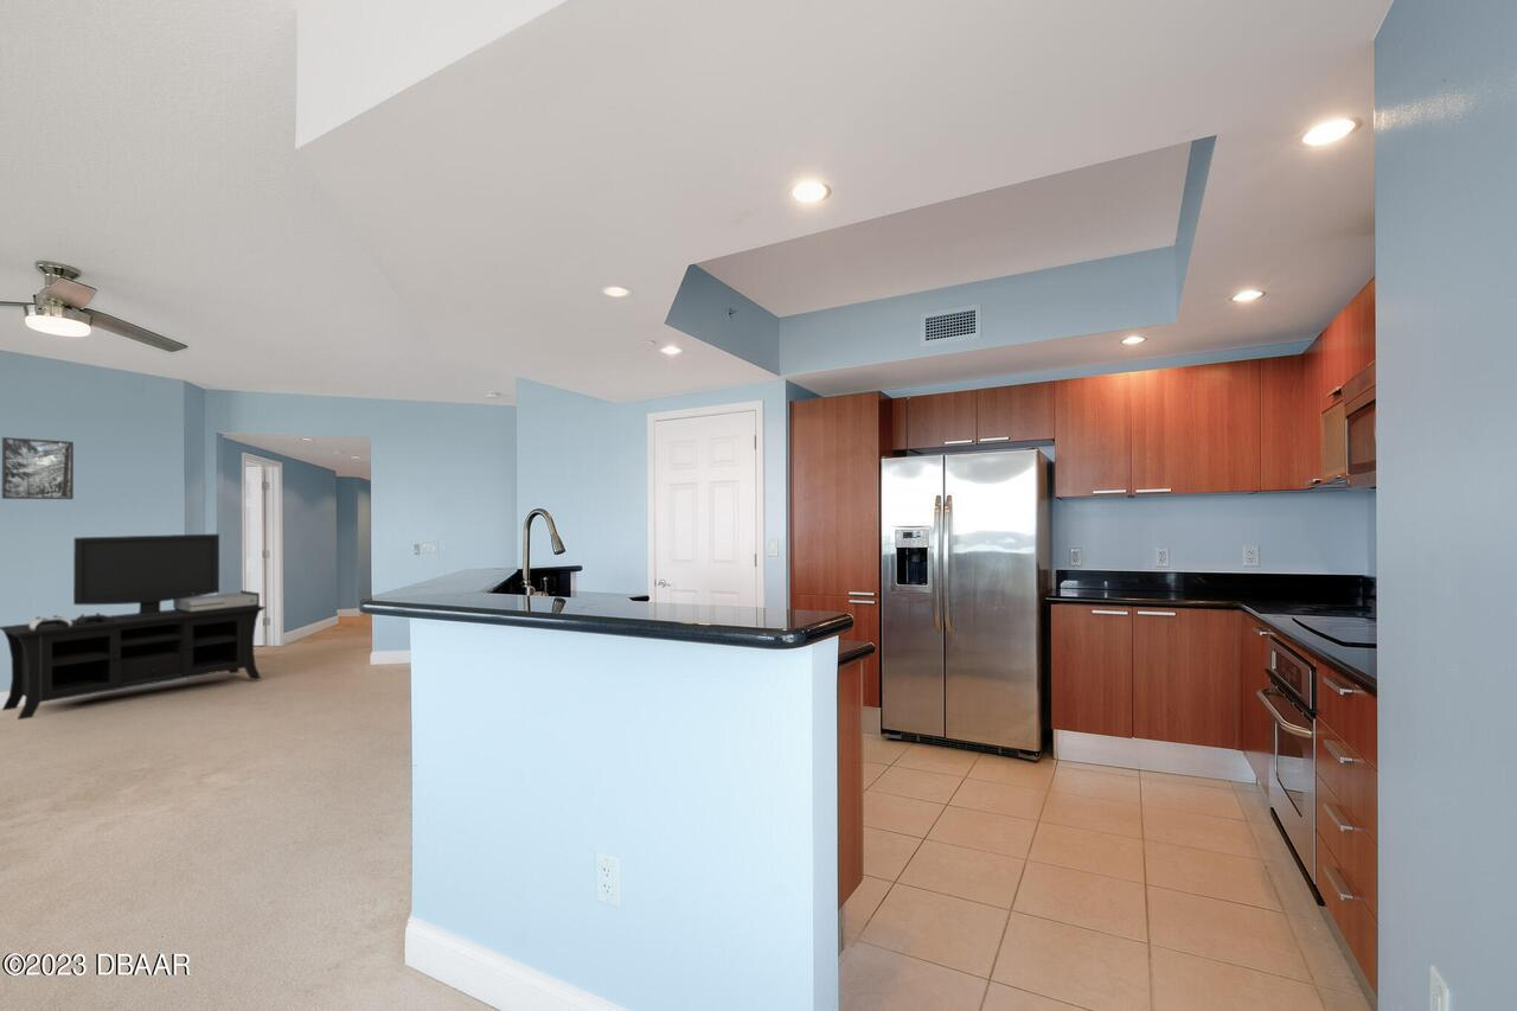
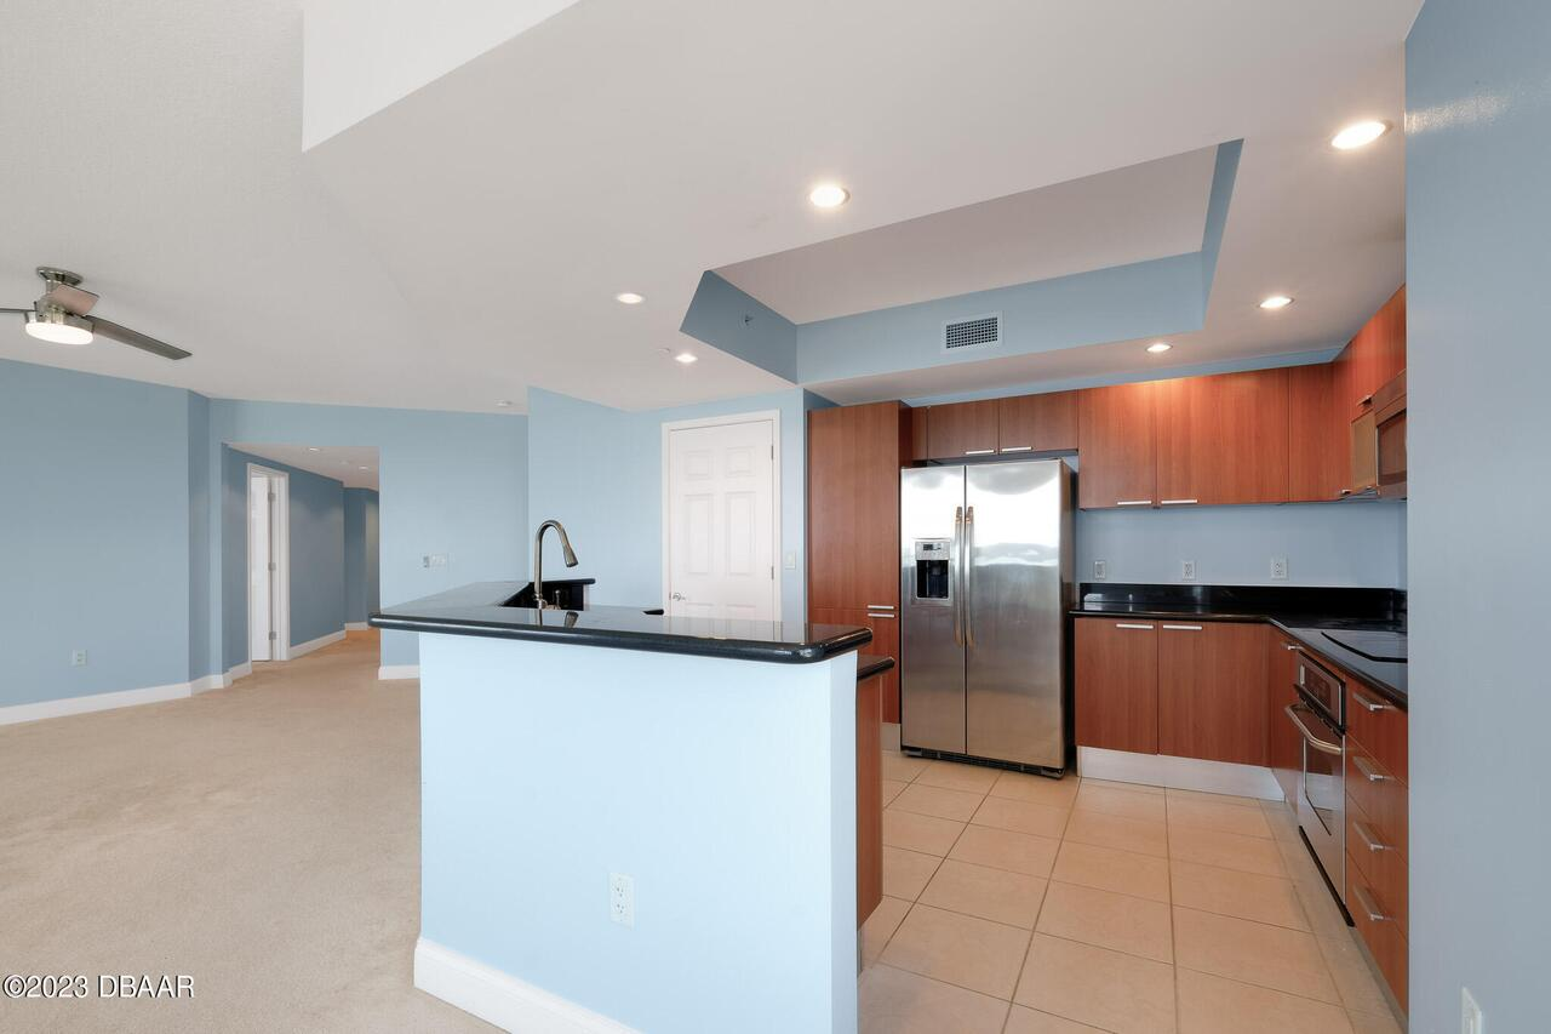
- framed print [1,436,75,500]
- media console [0,533,267,721]
